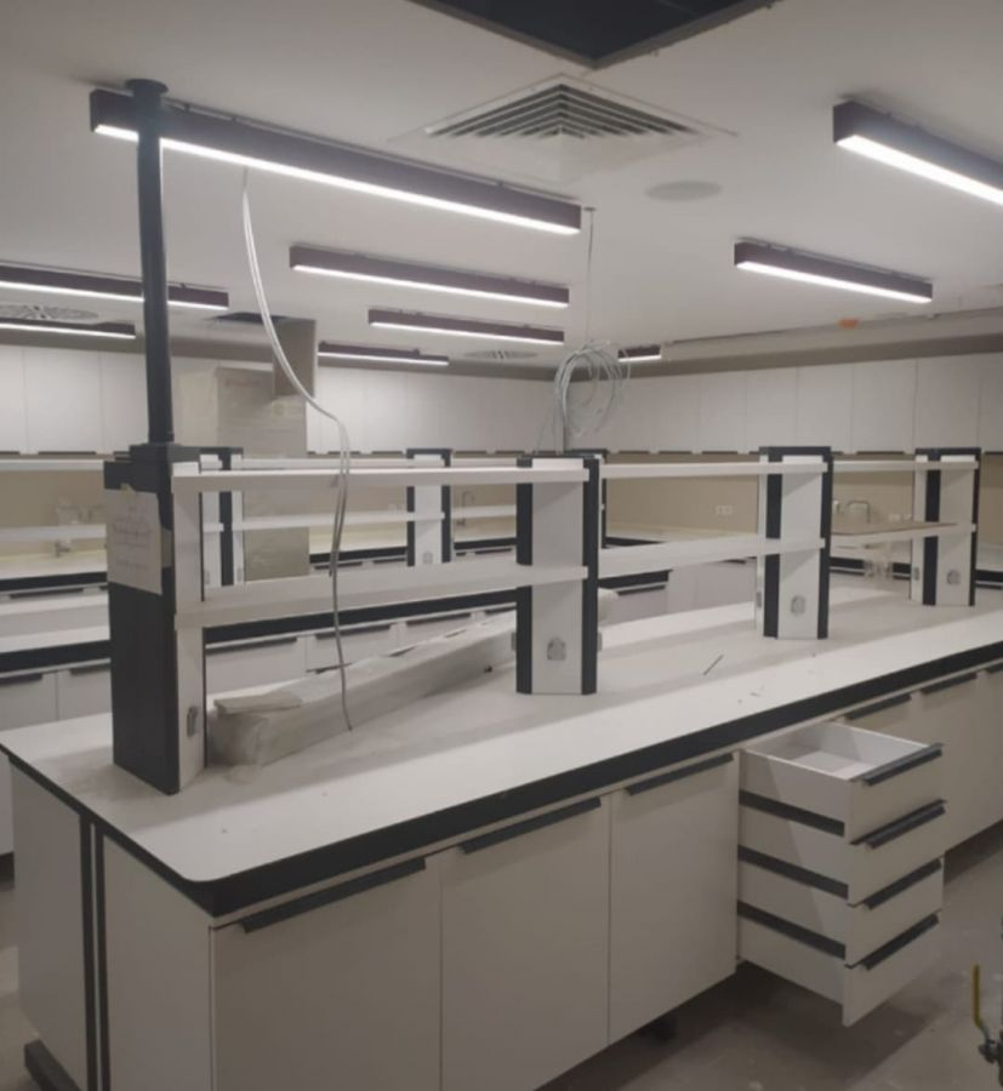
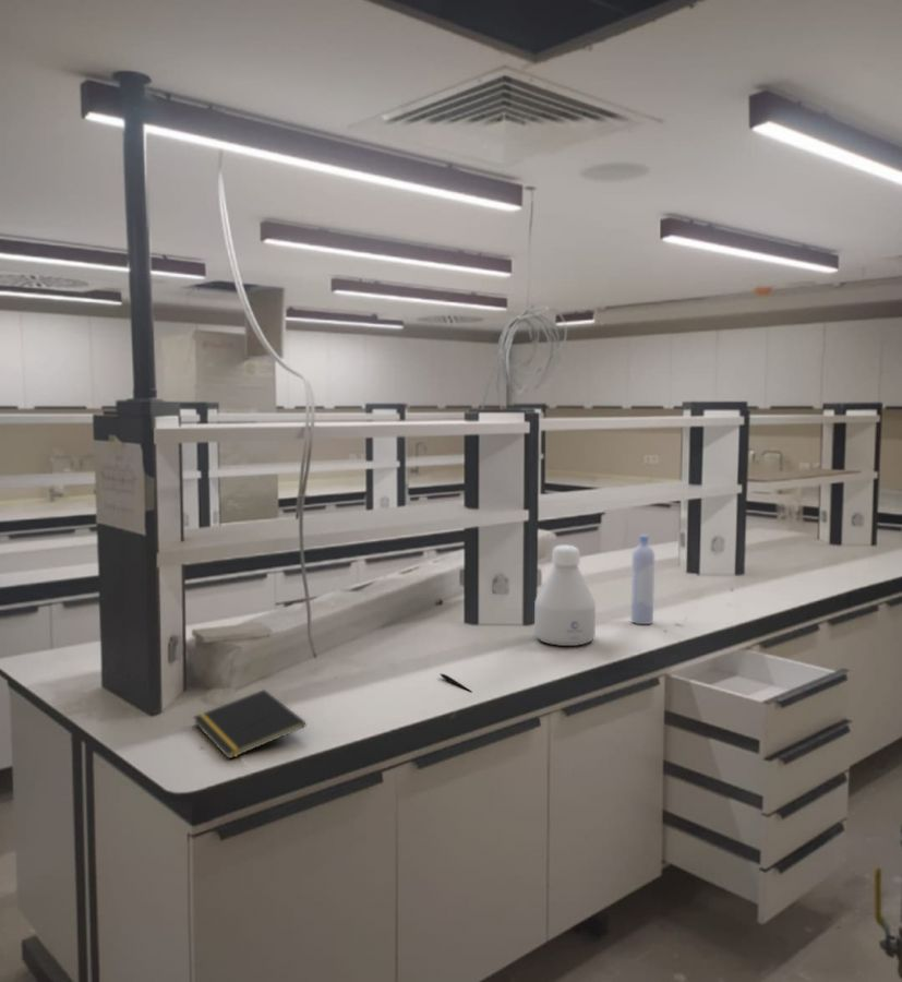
+ bottle [533,544,597,647]
+ pen [440,672,473,693]
+ bottle [629,534,656,625]
+ notepad [192,688,306,761]
